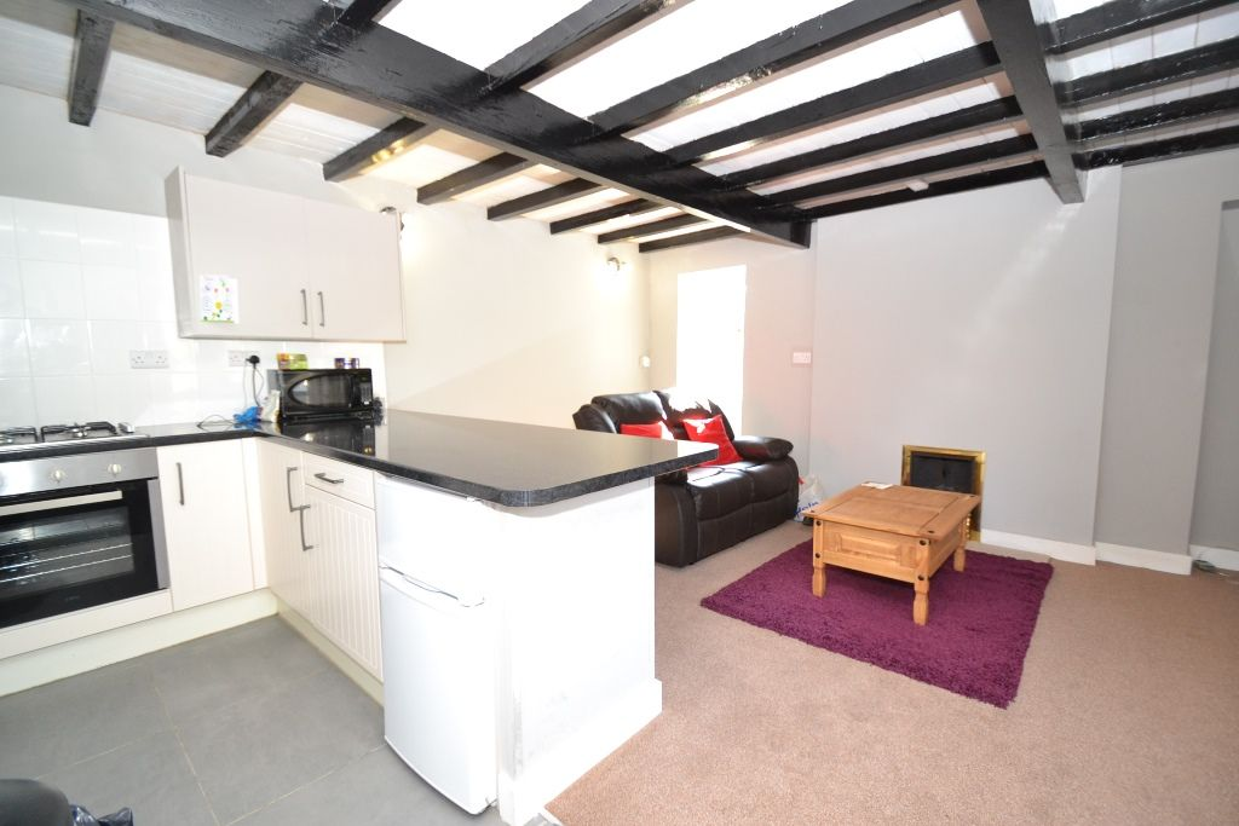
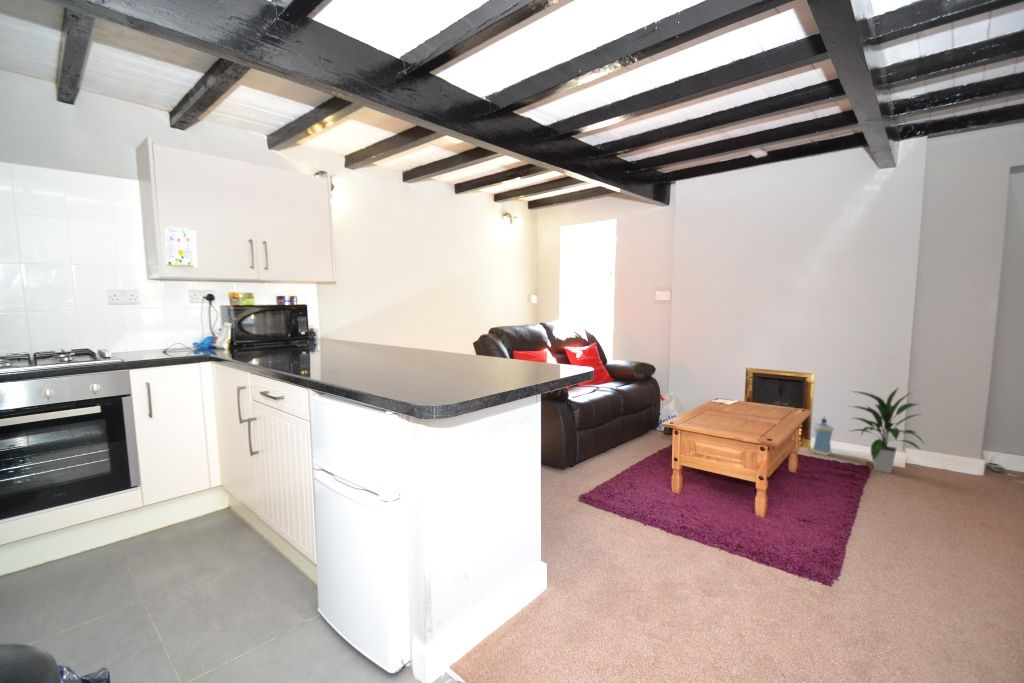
+ indoor plant [847,386,927,474]
+ lantern [811,414,835,457]
